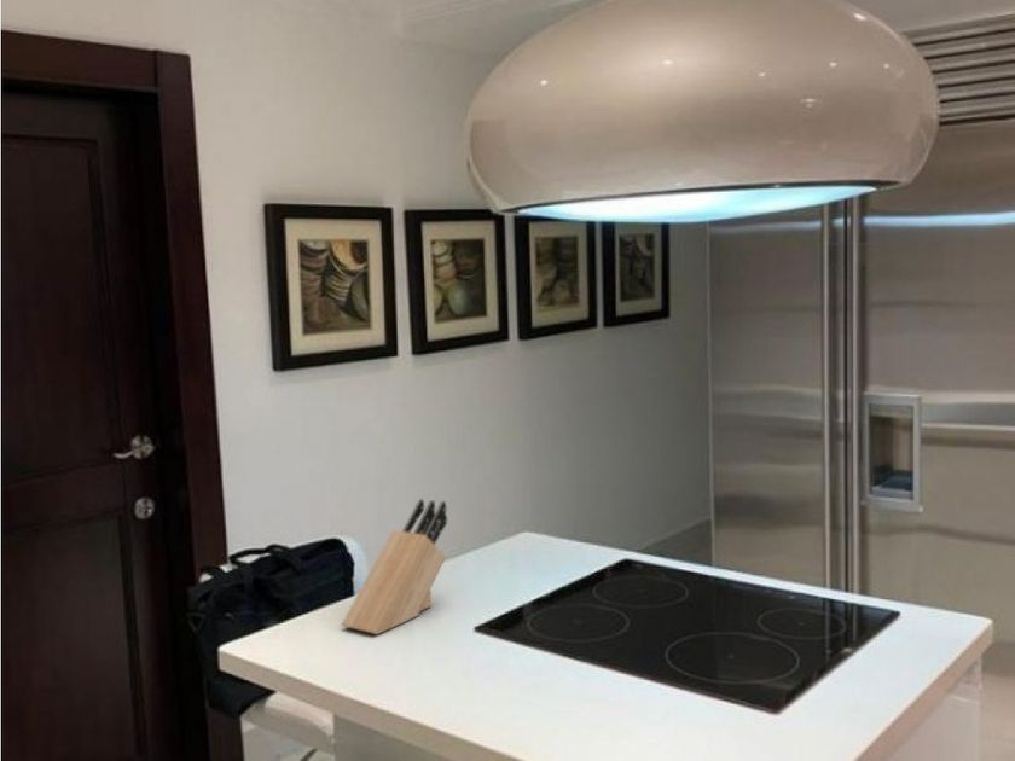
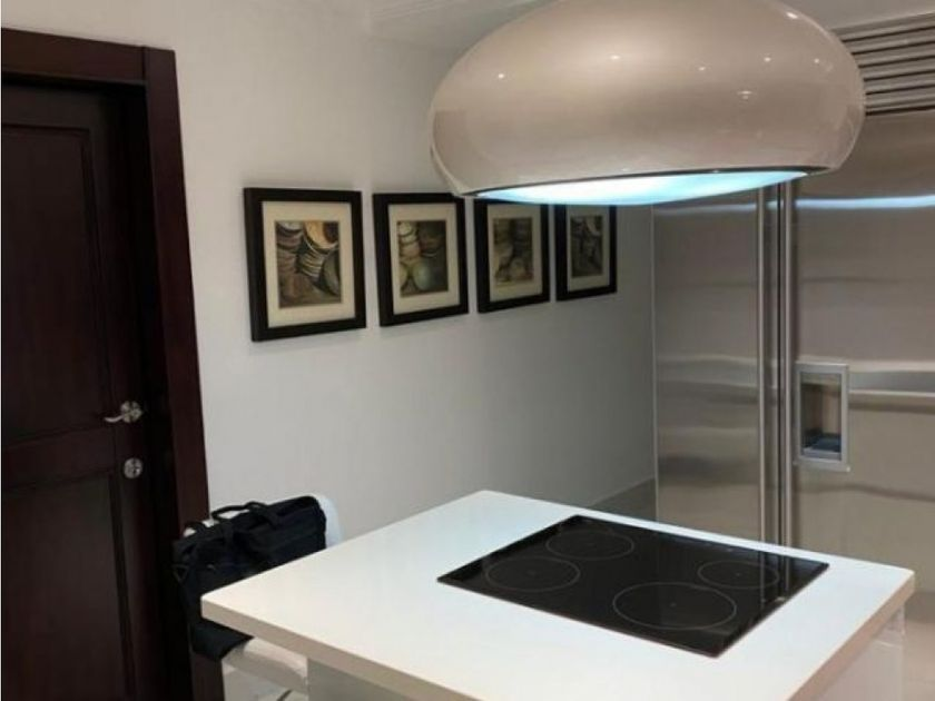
- knife block [341,498,448,635]
